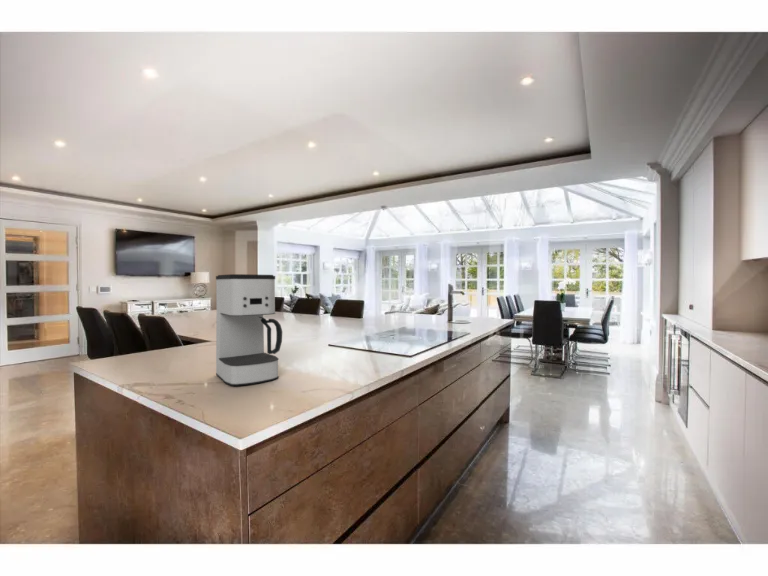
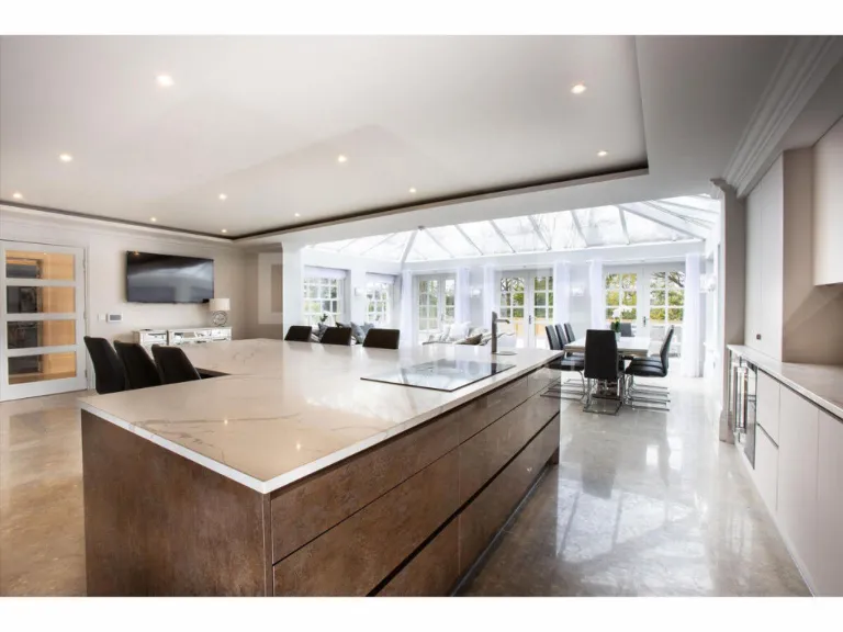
- coffee maker [215,273,283,387]
